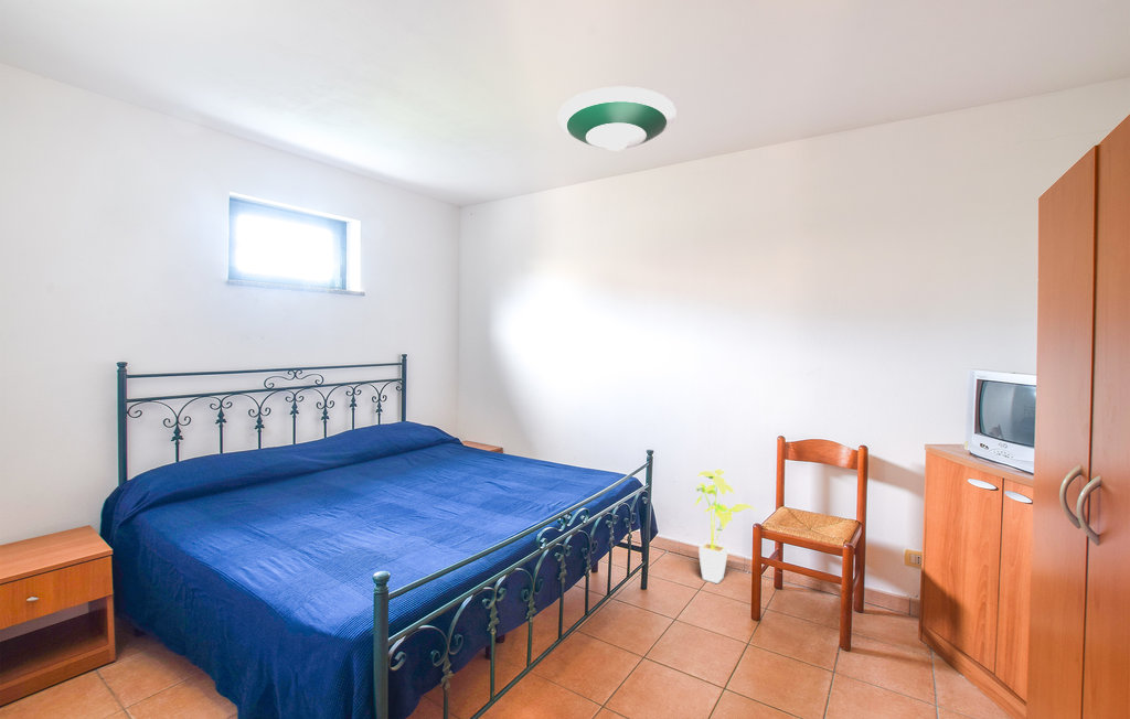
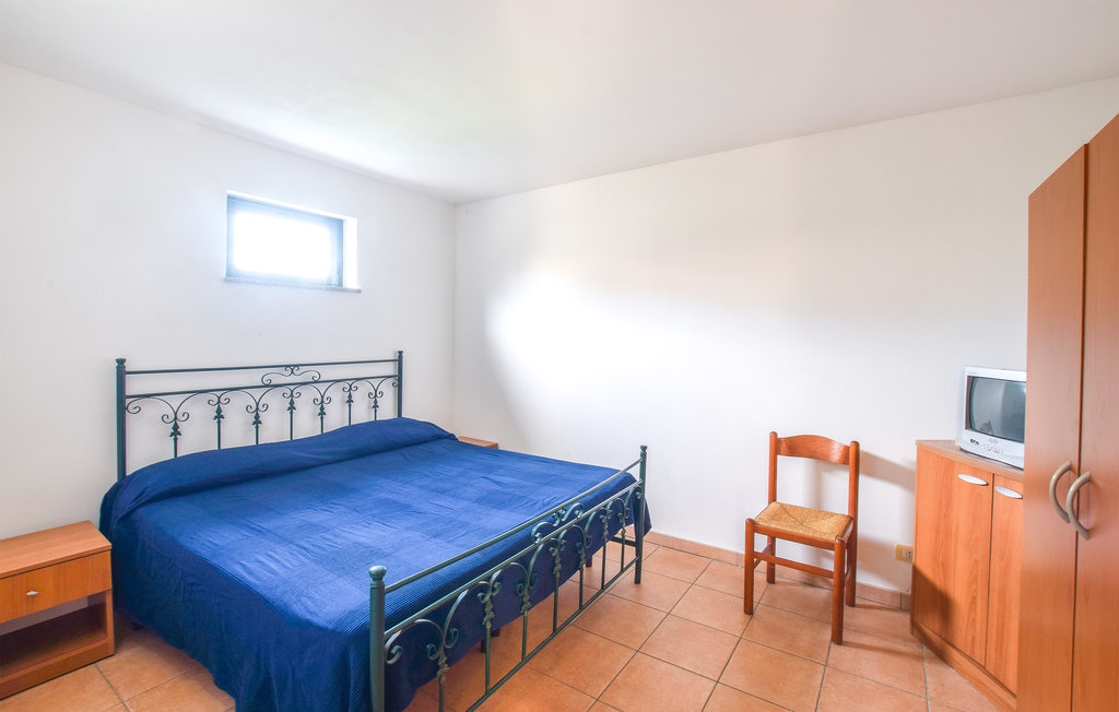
- house plant [693,468,757,584]
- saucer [557,86,678,152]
